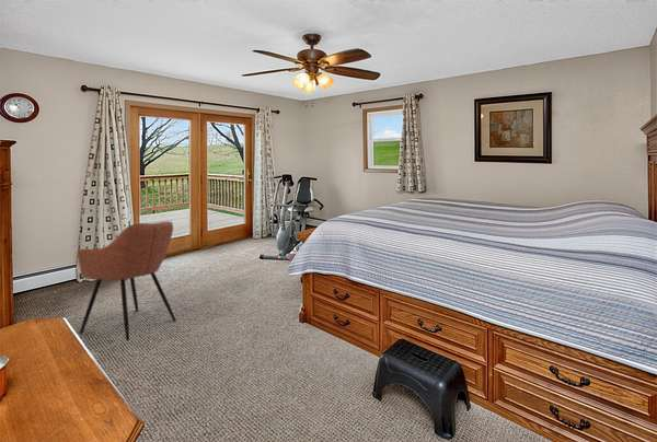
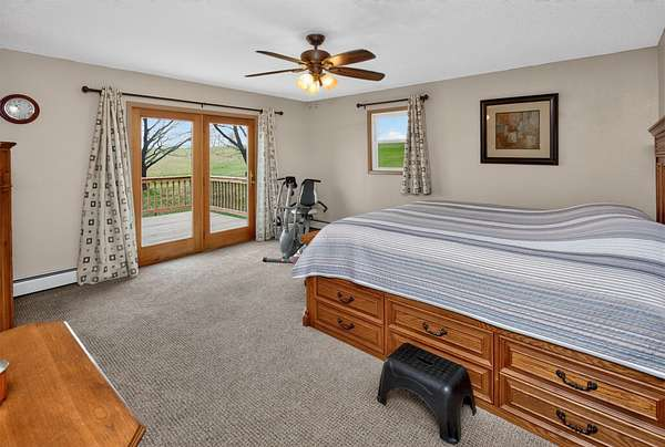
- armchair [77,220,177,342]
